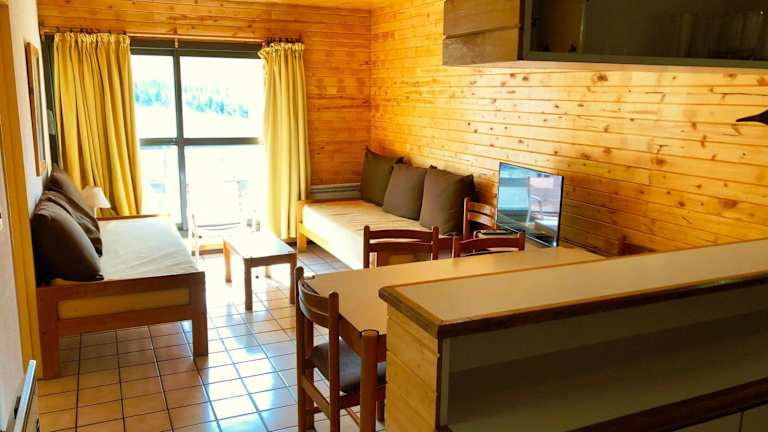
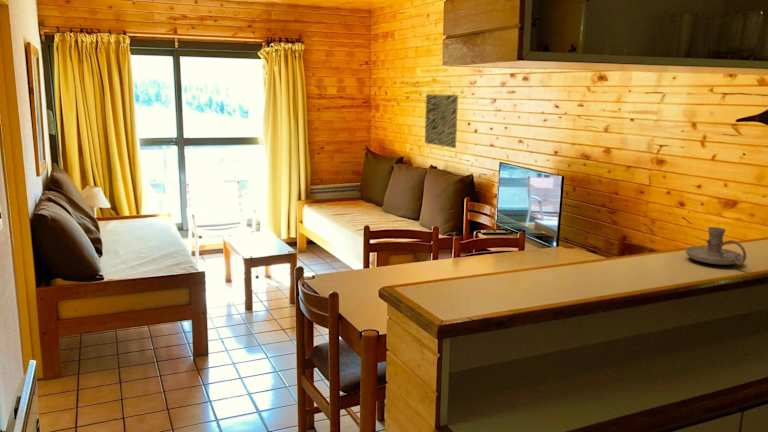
+ candle holder [684,226,747,266]
+ wall art [424,93,459,149]
